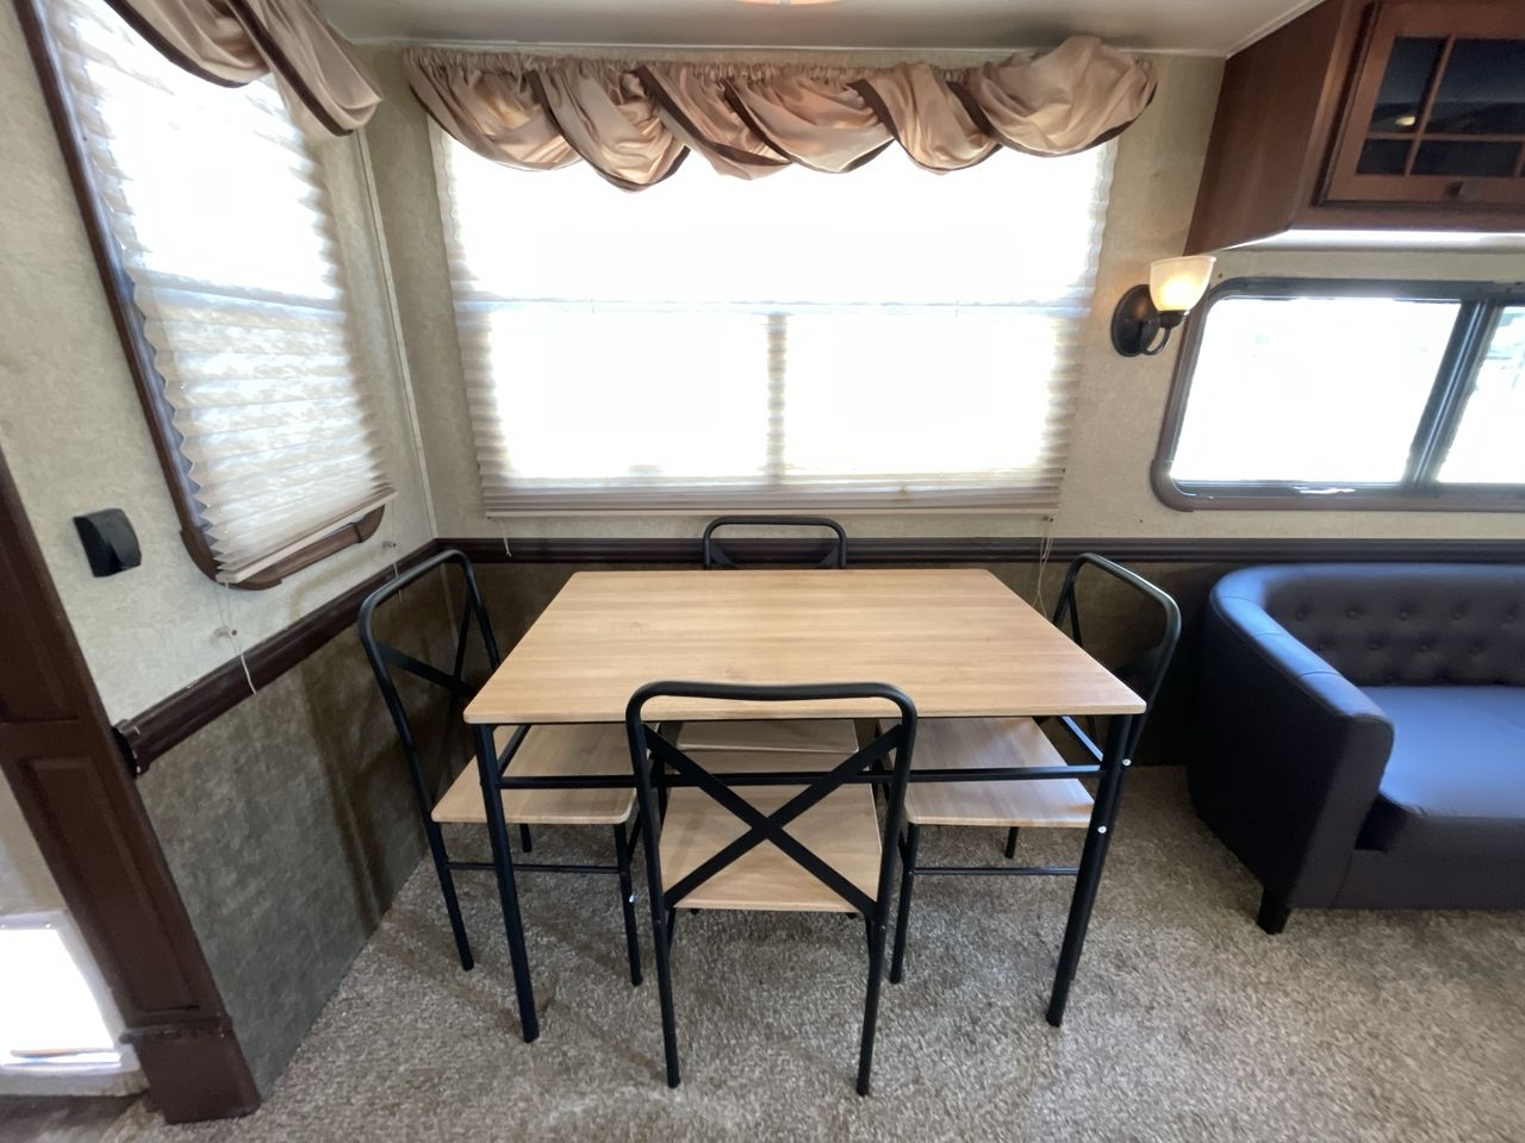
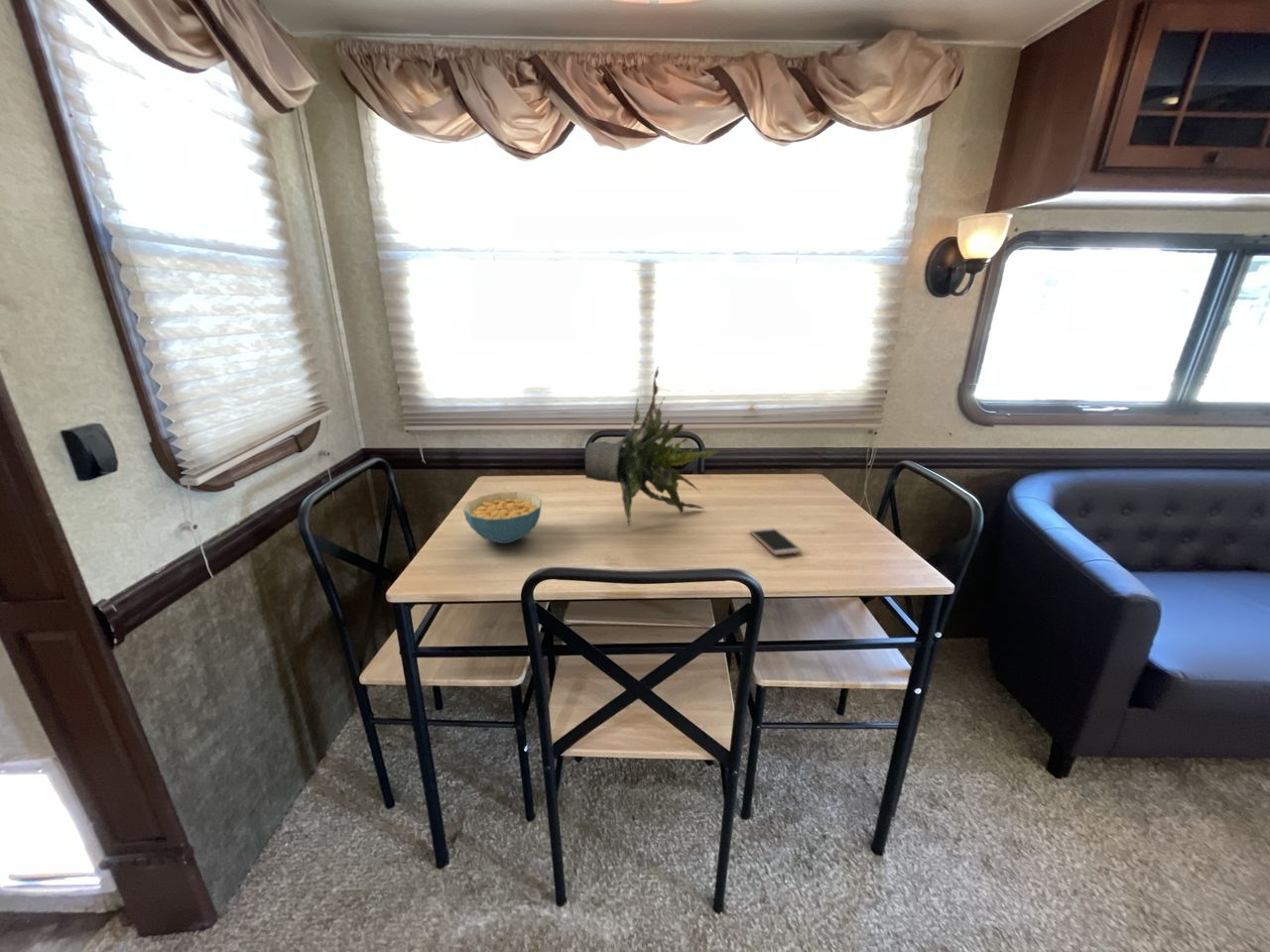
+ cereal bowl [462,491,543,544]
+ plant [584,366,720,531]
+ smartphone [749,527,803,556]
